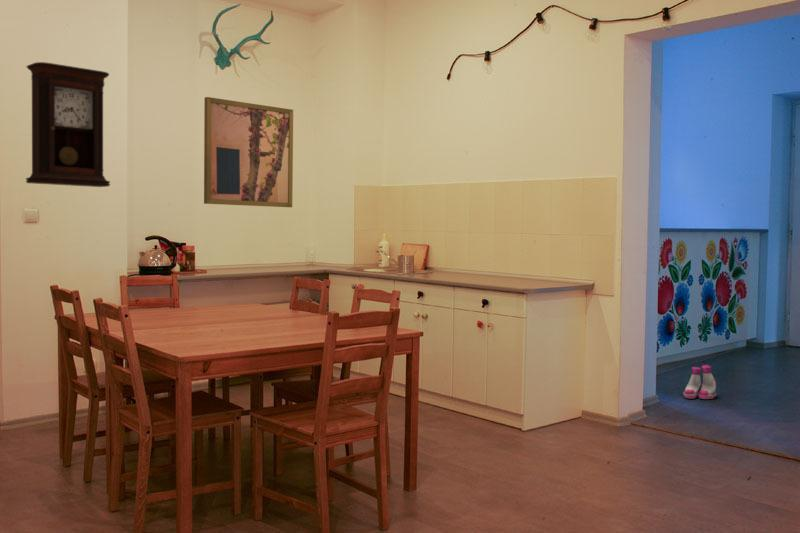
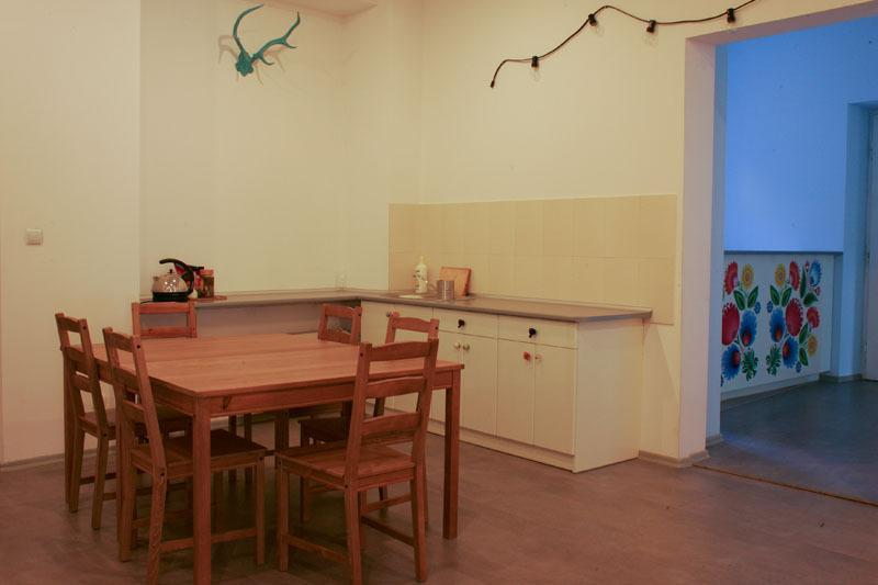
- boots [682,364,718,400]
- wall art [203,96,294,208]
- pendulum clock [25,61,111,188]
